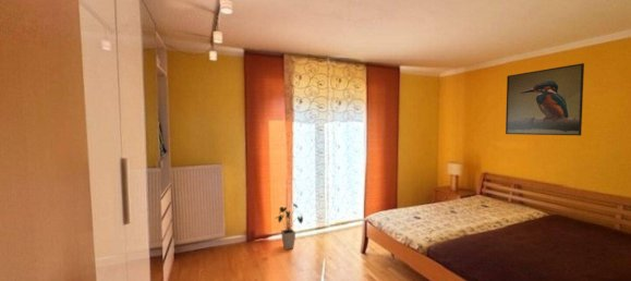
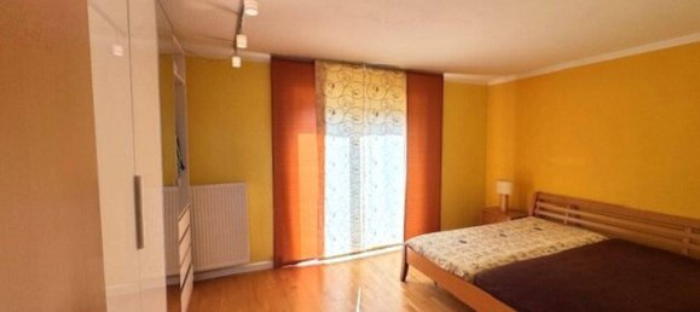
- house plant [274,203,304,251]
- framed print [505,62,585,136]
